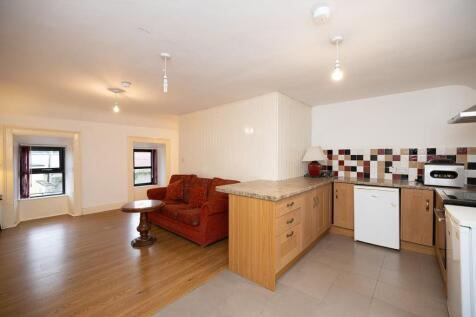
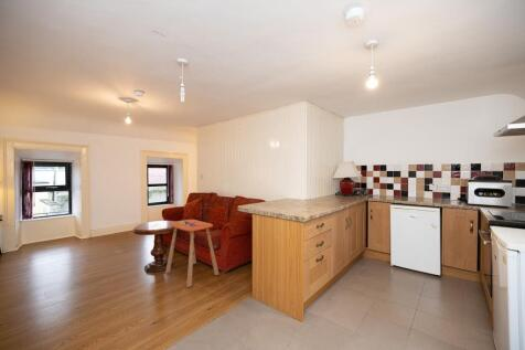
+ side table [164,219,219,288]
